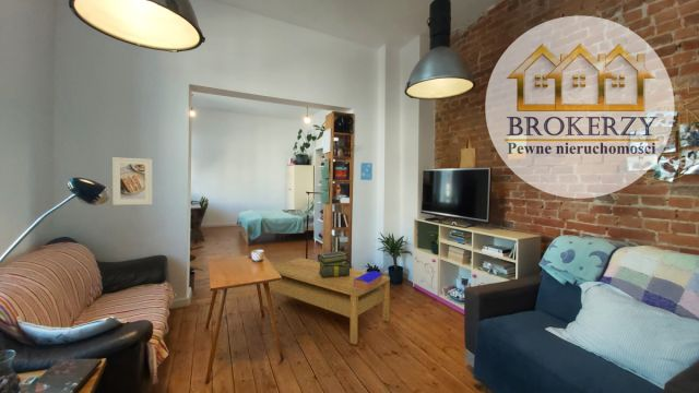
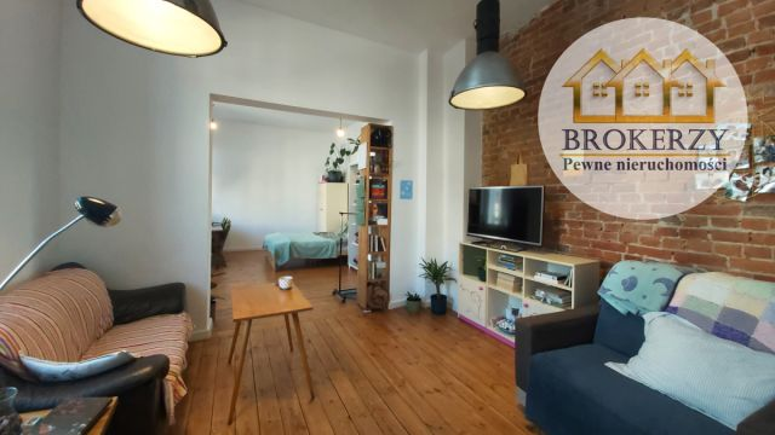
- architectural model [353,270,383,289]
- stack of books [317,250,351,277]
- coffee table [262,257,391,346]
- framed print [111,156,154,206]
